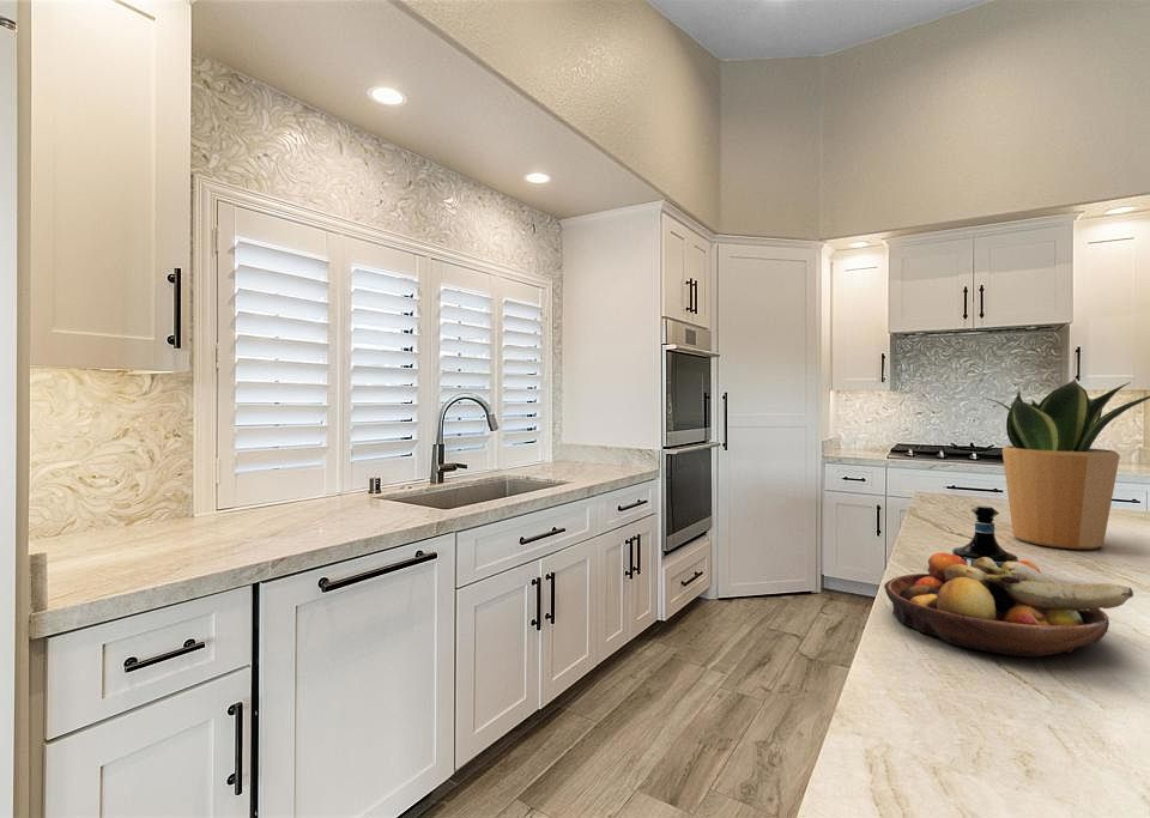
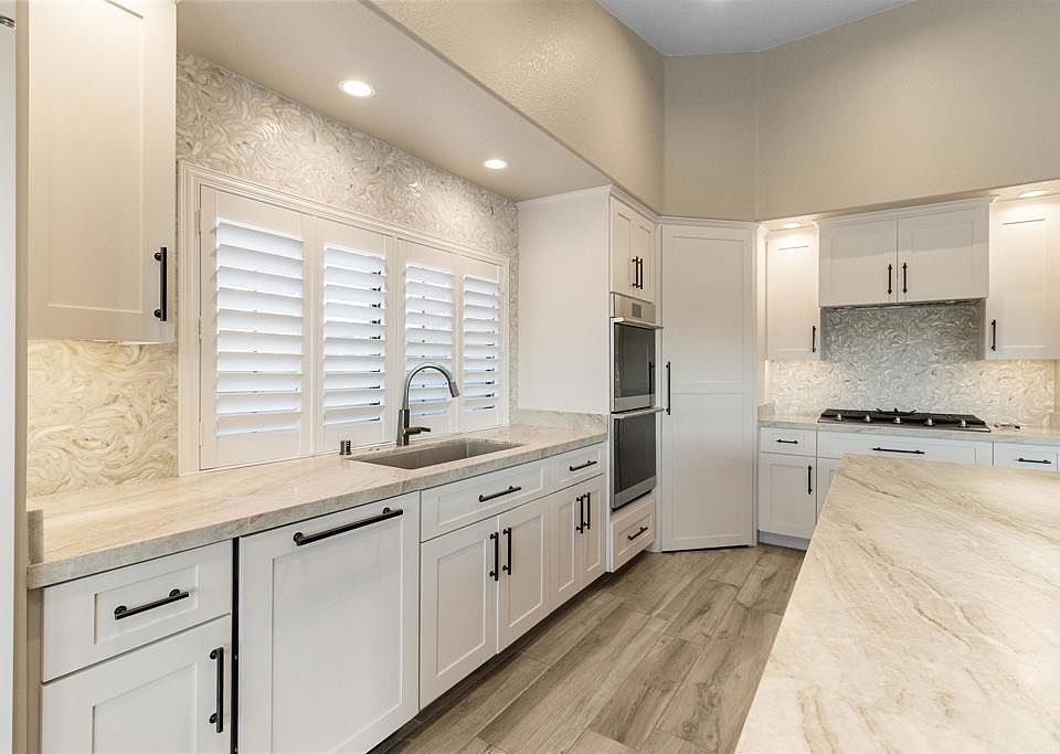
- fruit bowl [883,552,1134,659]
- tequila bottle [951,504,1019,568]
- potted plant [982,378,1150,550]
